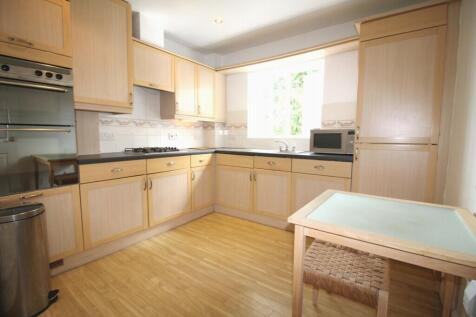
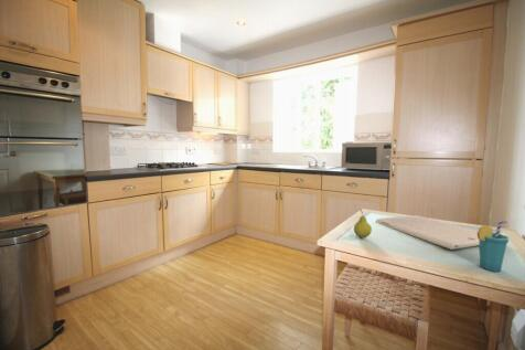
+ fruit [353,208,373,240]
+ cup [476,220,510,273]
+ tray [375,214,480,251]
